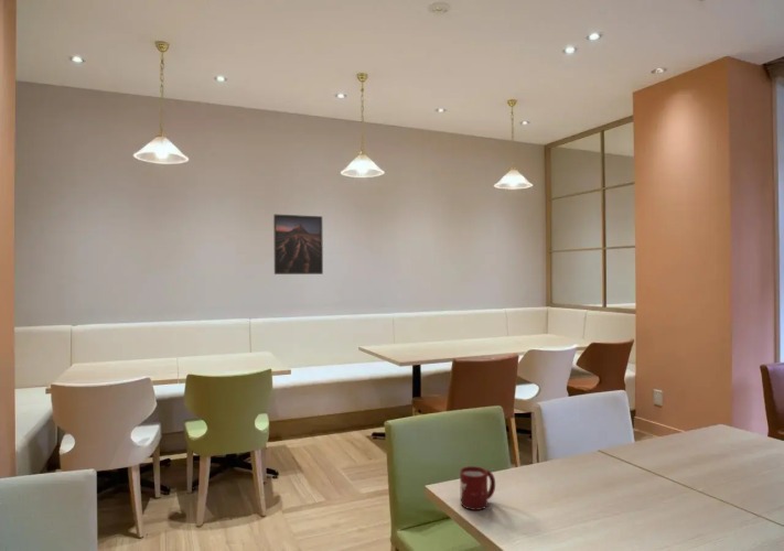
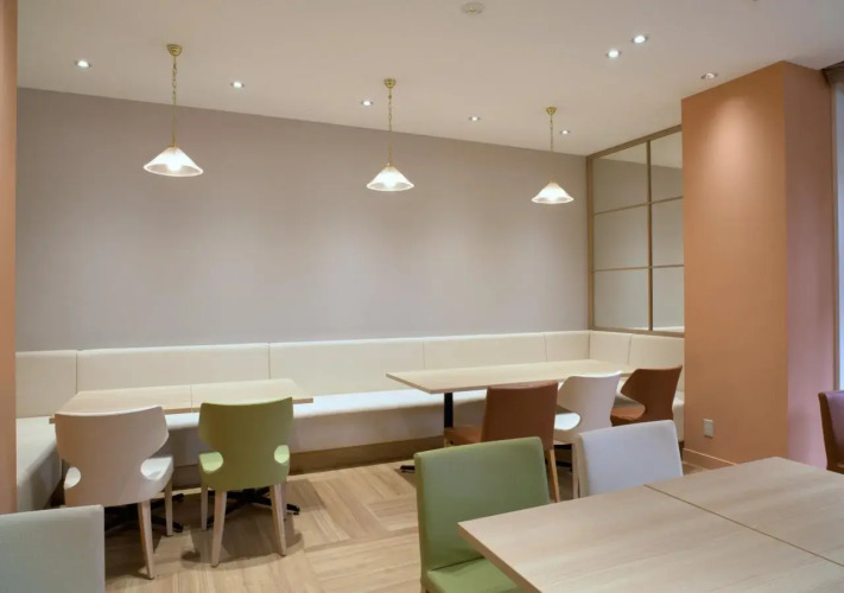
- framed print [272,214,324,276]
- cup [459,465,496,511]
